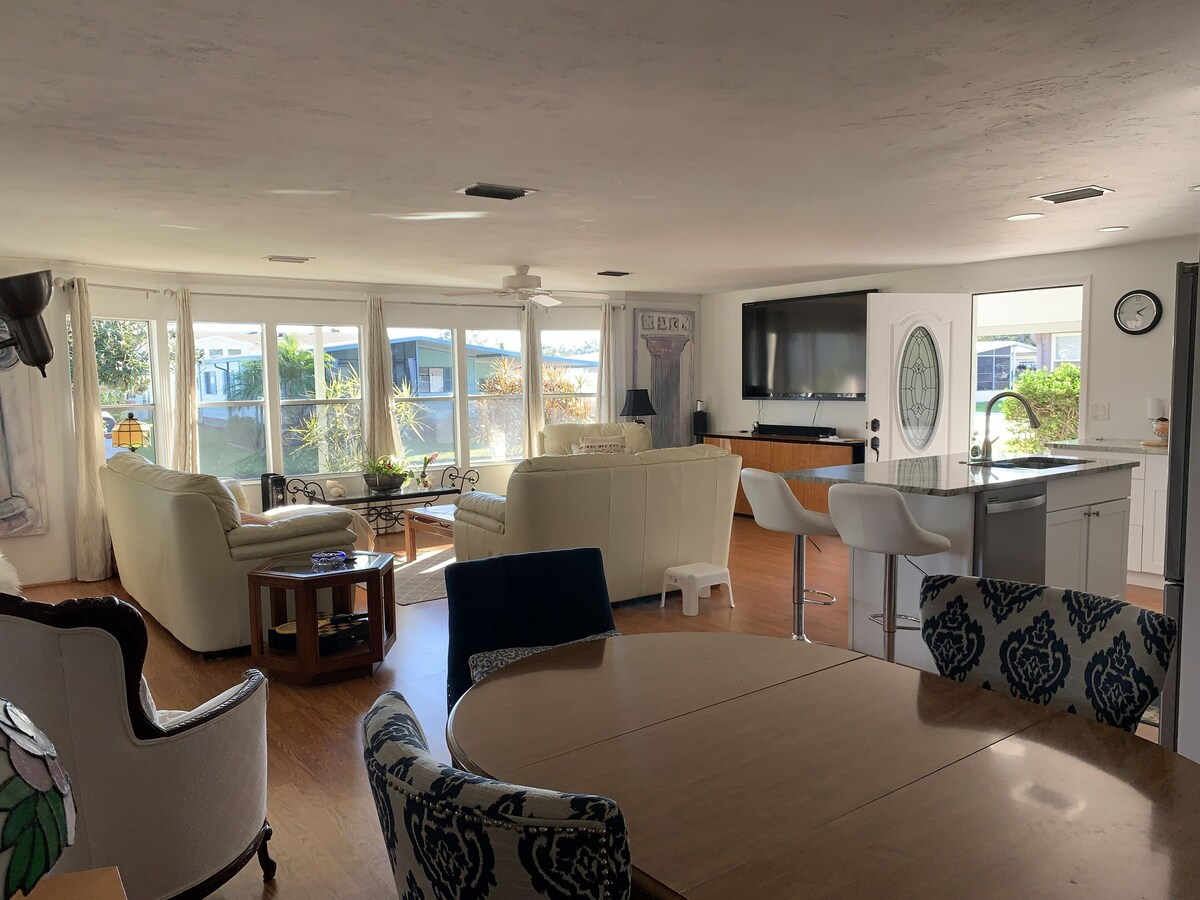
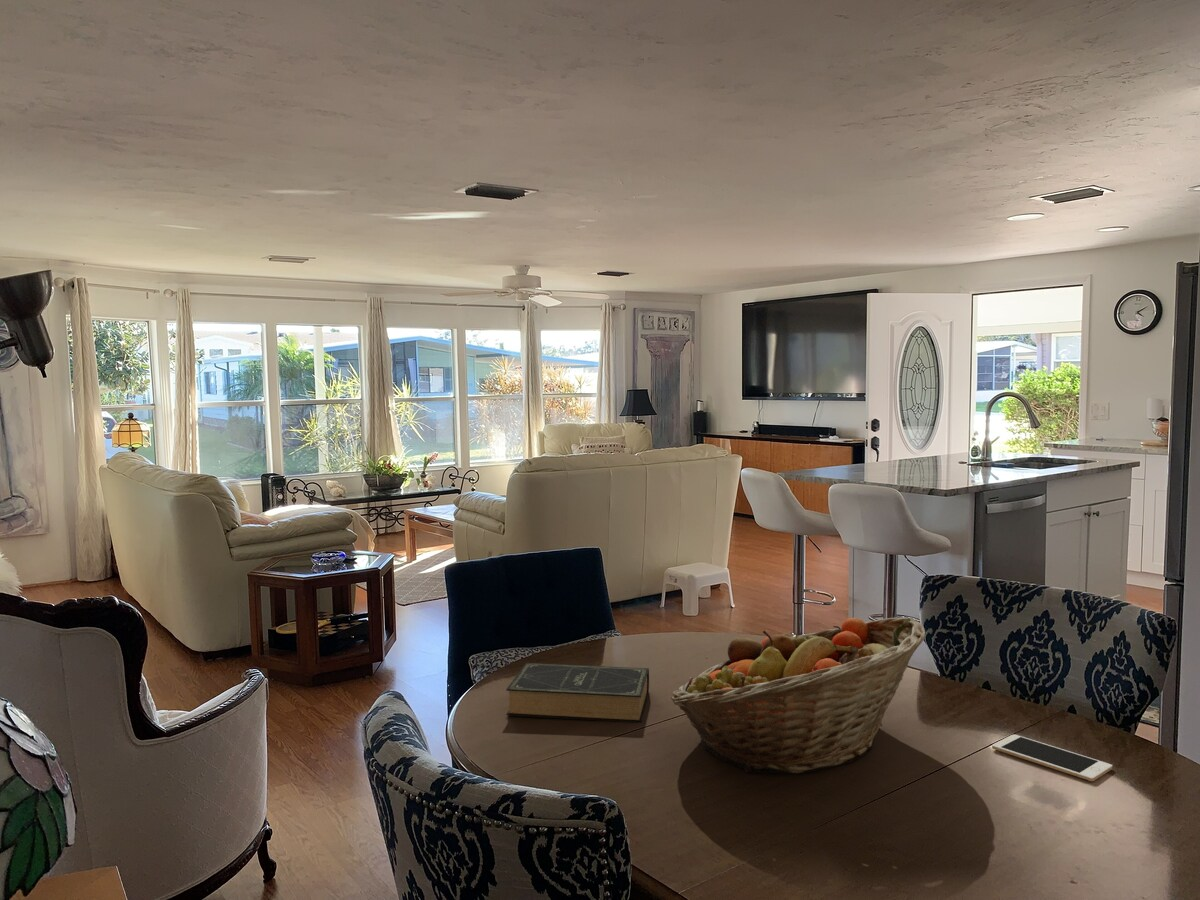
+ fruit basket [670,617,926,774]
+ book [505,662,650,723]
+ cell phone [991,734,1113,782]
